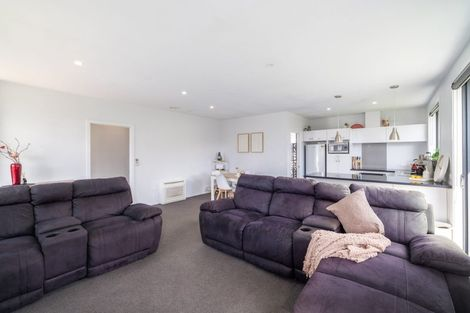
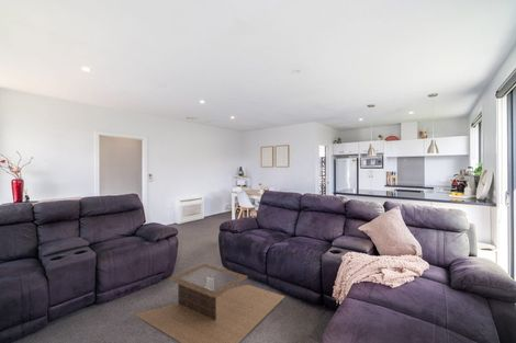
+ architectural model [133,263,287,343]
